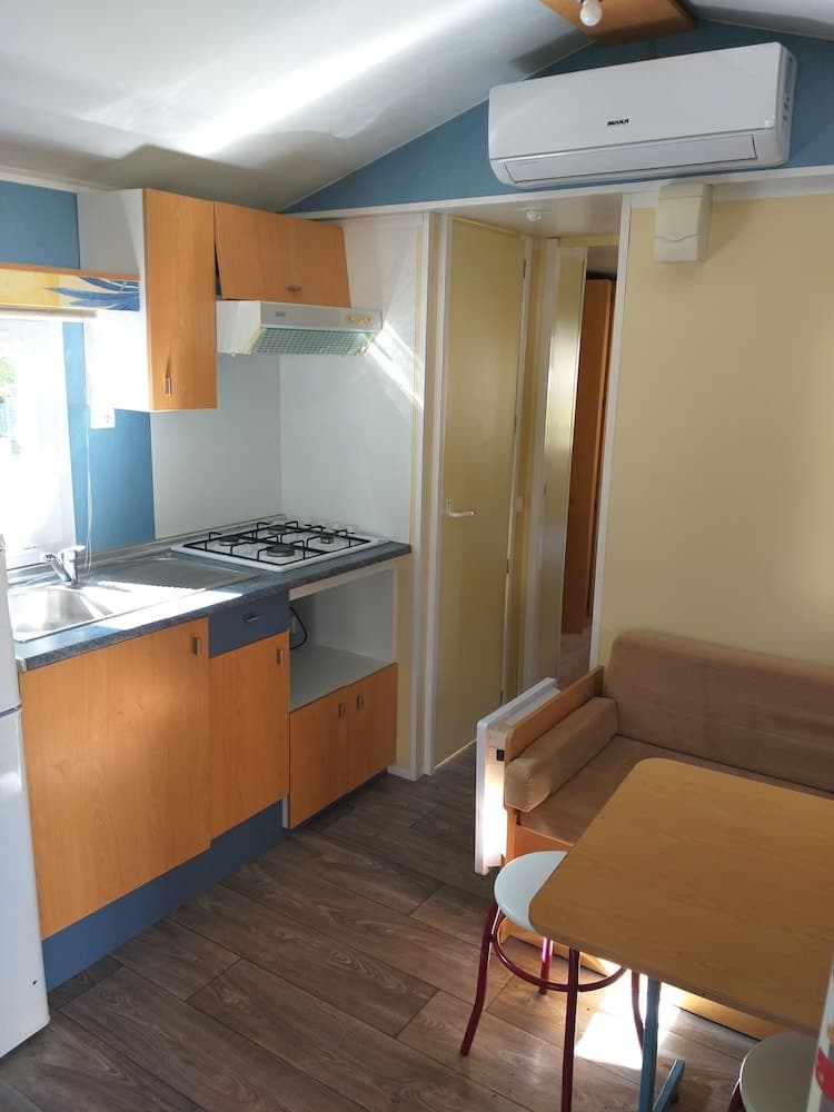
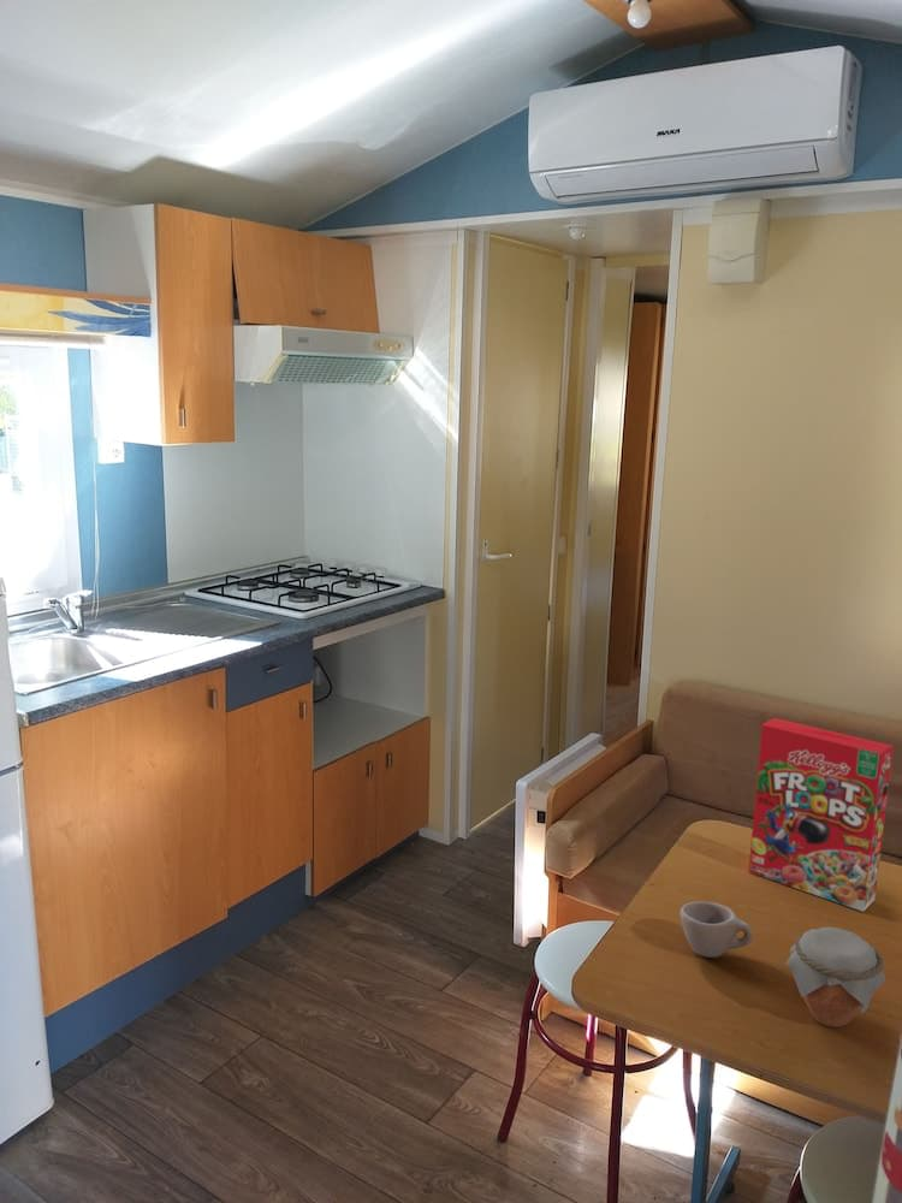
+ jar [784,926,886,1029]
+ cup [678,900,754,959]
+ cereal box [747,717,895,913]
